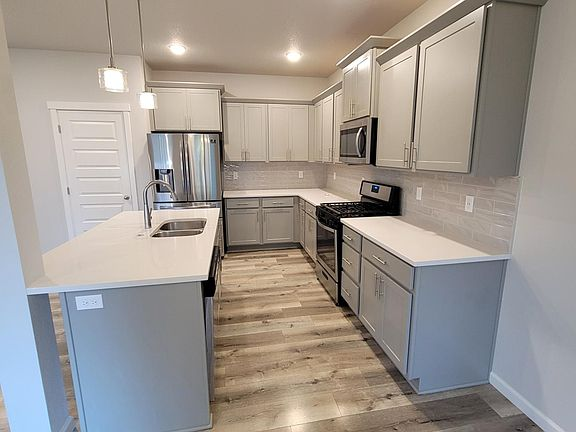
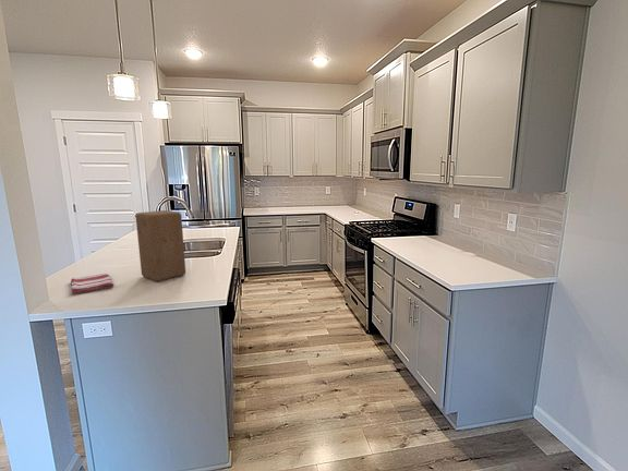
+ wooden block [134,209,186,282]
+ dish towel [70,273,114,295]
